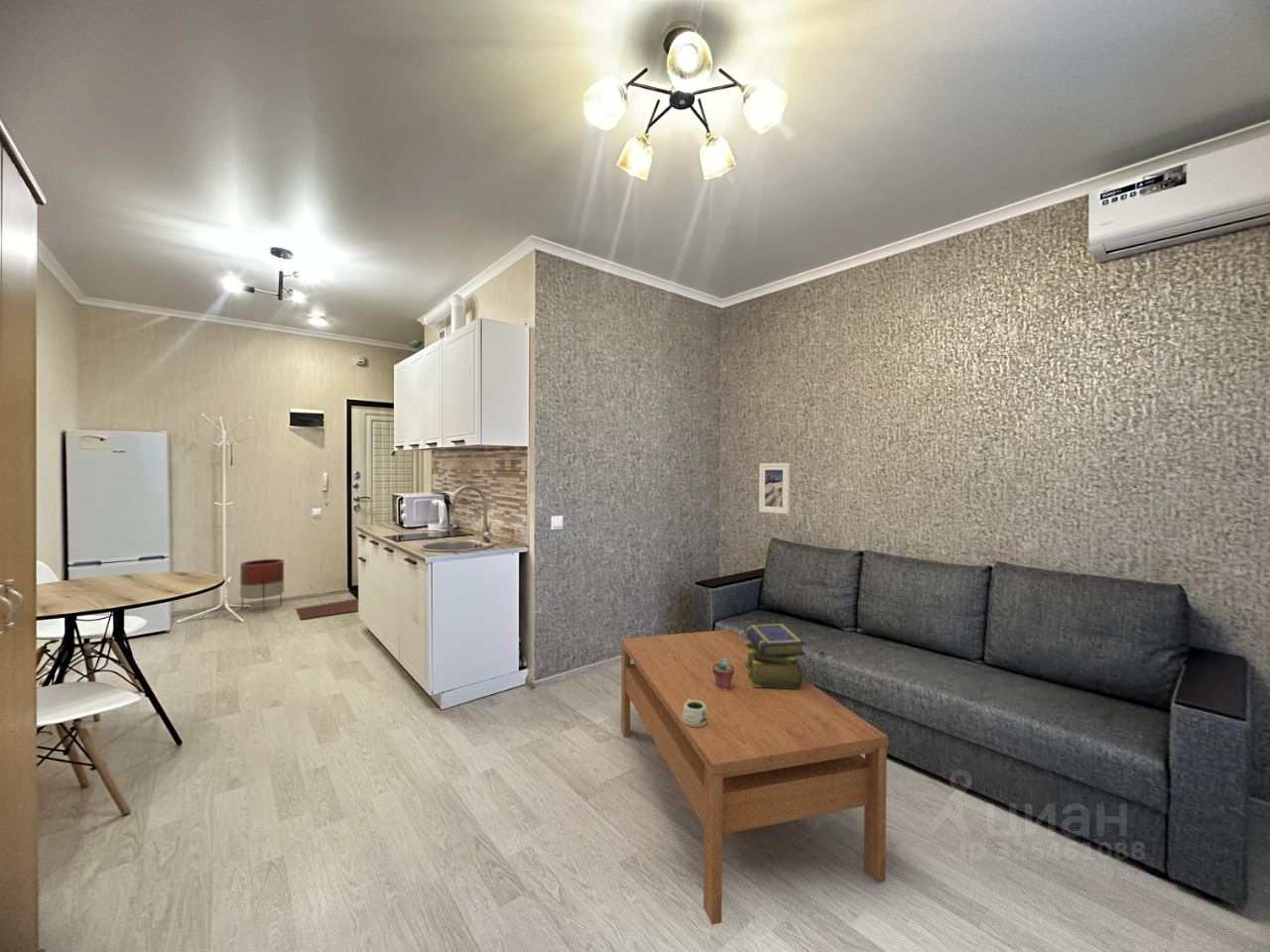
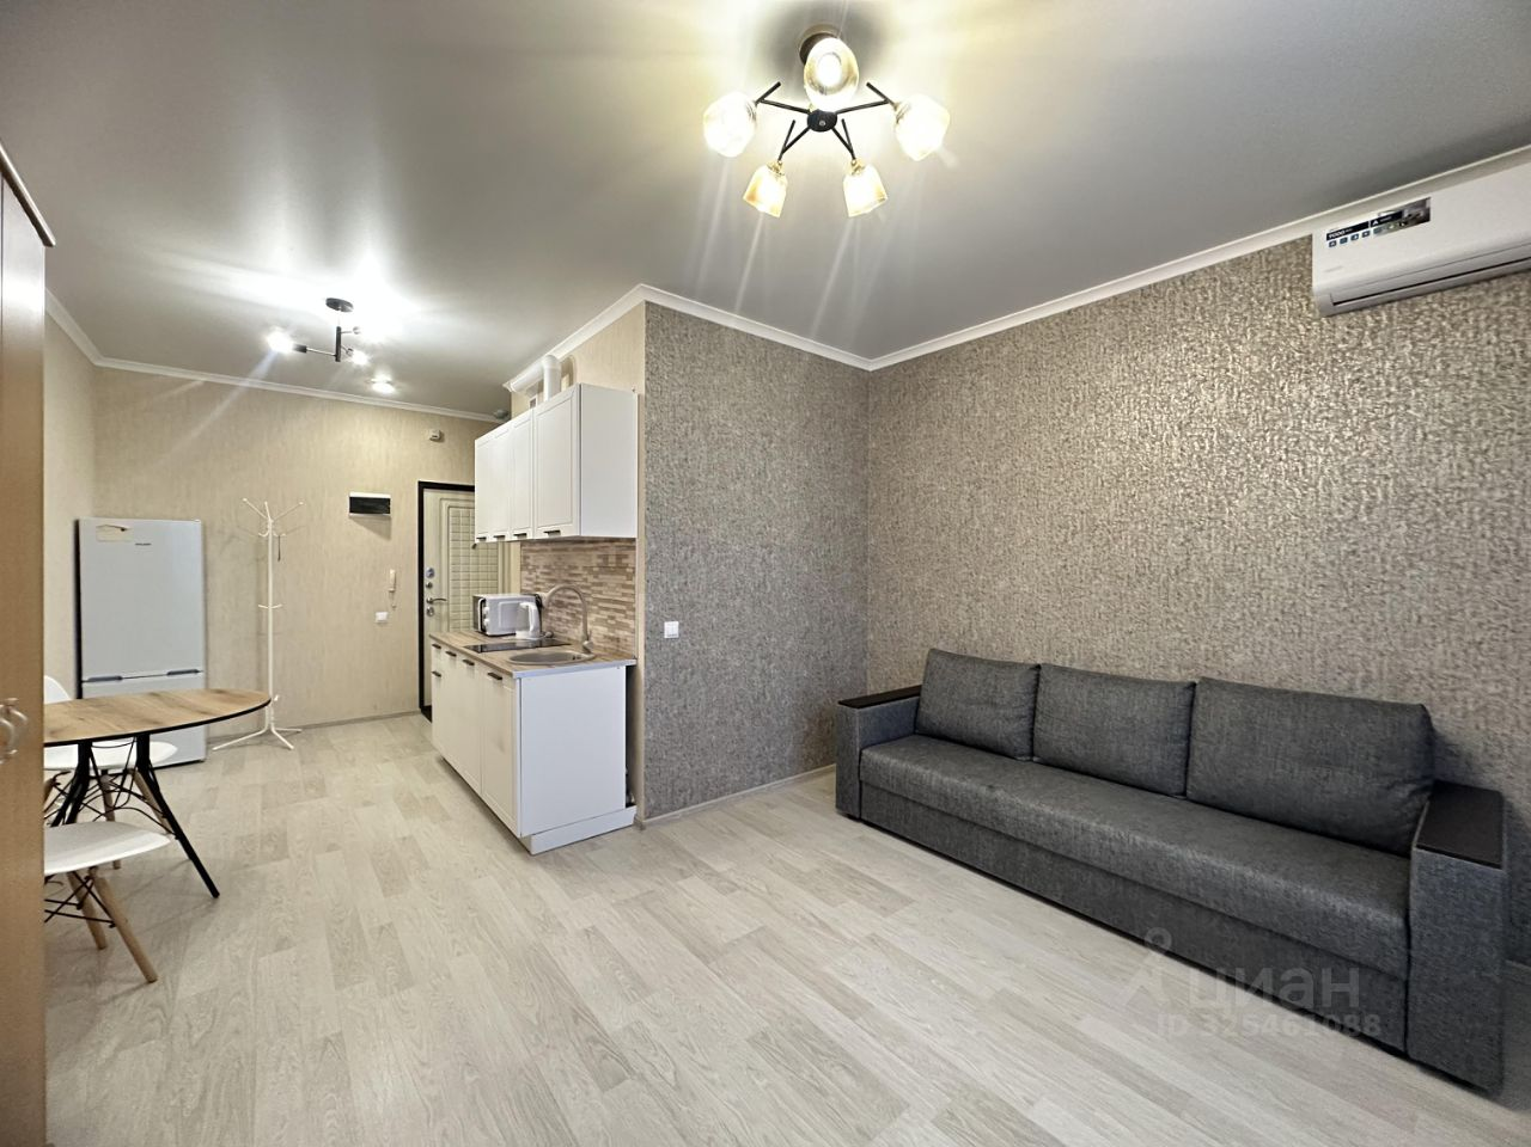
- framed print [758,462,791,515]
- coffee table [620,629,889,926]
- planter [239,558,285,614]
- doormat [295,598,359,621]
- mug [683,699,707,727]
- stack of books [743,622,807,688]
- potted succulent [712,658,734,690]
